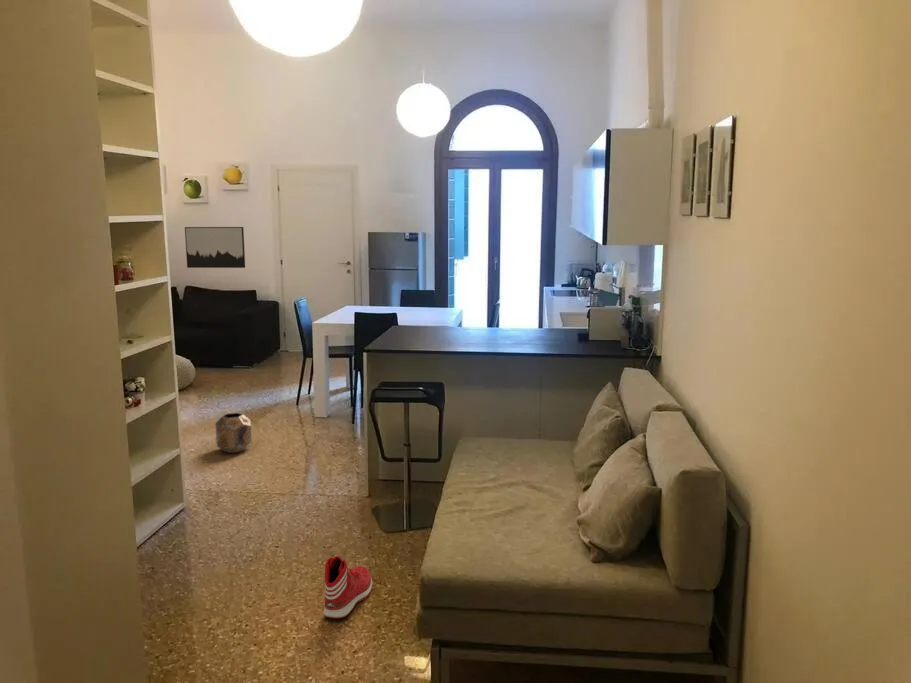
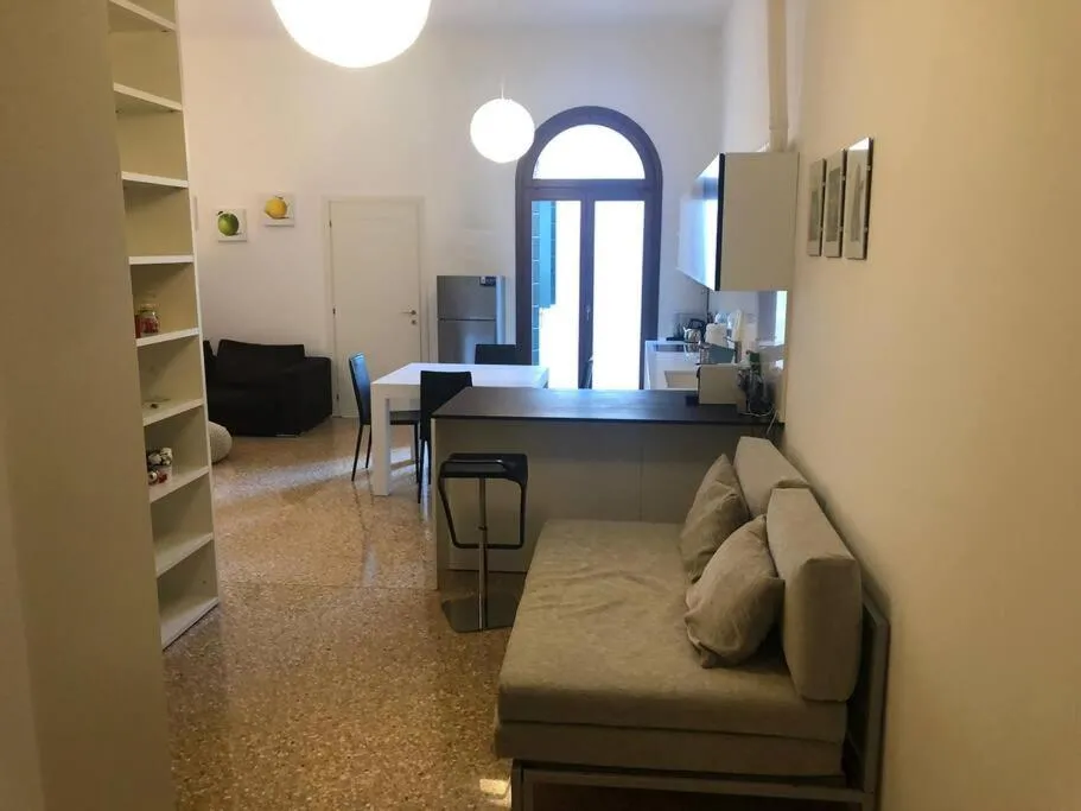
- sneaker [322,555,373,619]
- planter [214,412,252,454]
- wall art [184,226,246,269]
